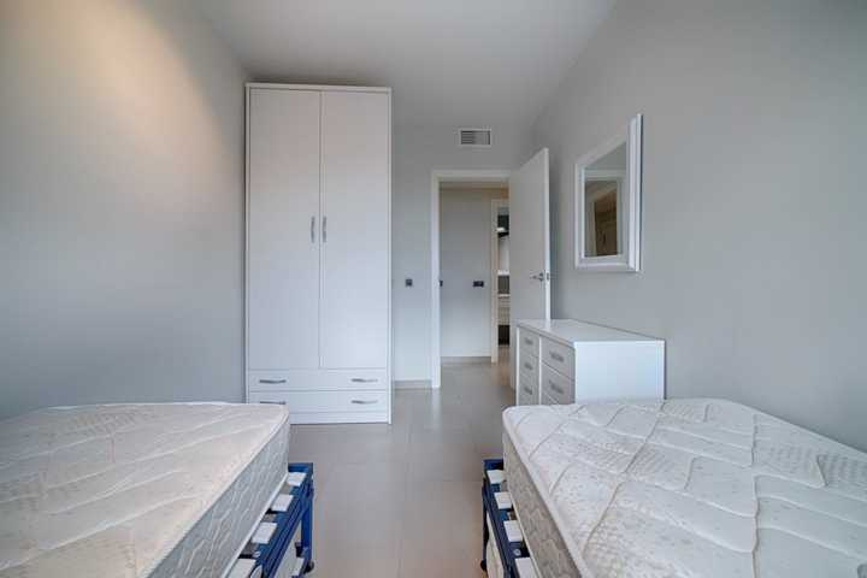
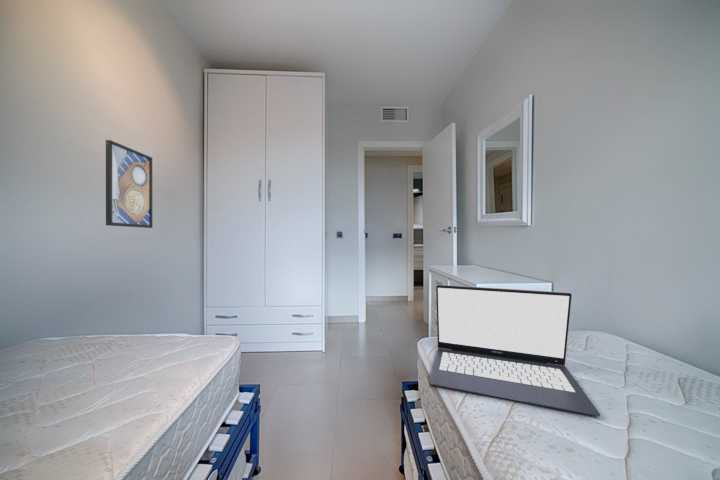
+ laptop [428,284,601,417]
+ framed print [105,139,153,229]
